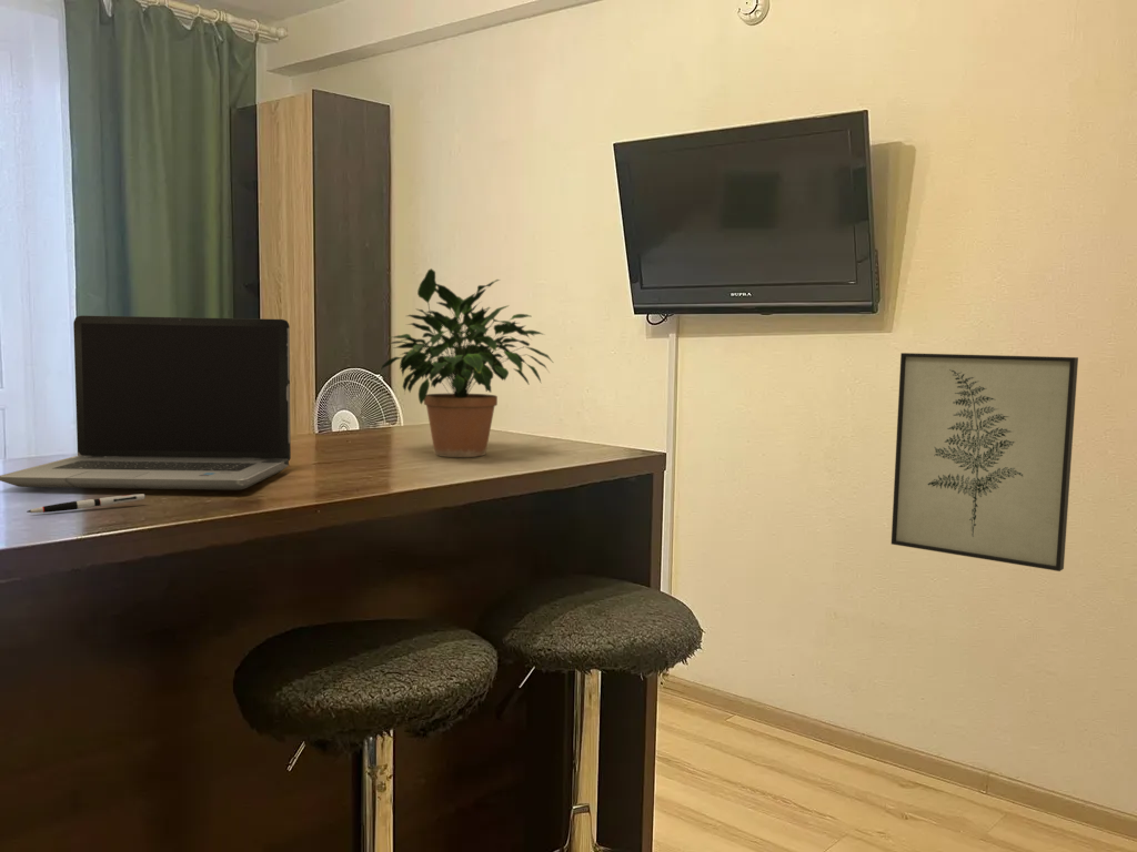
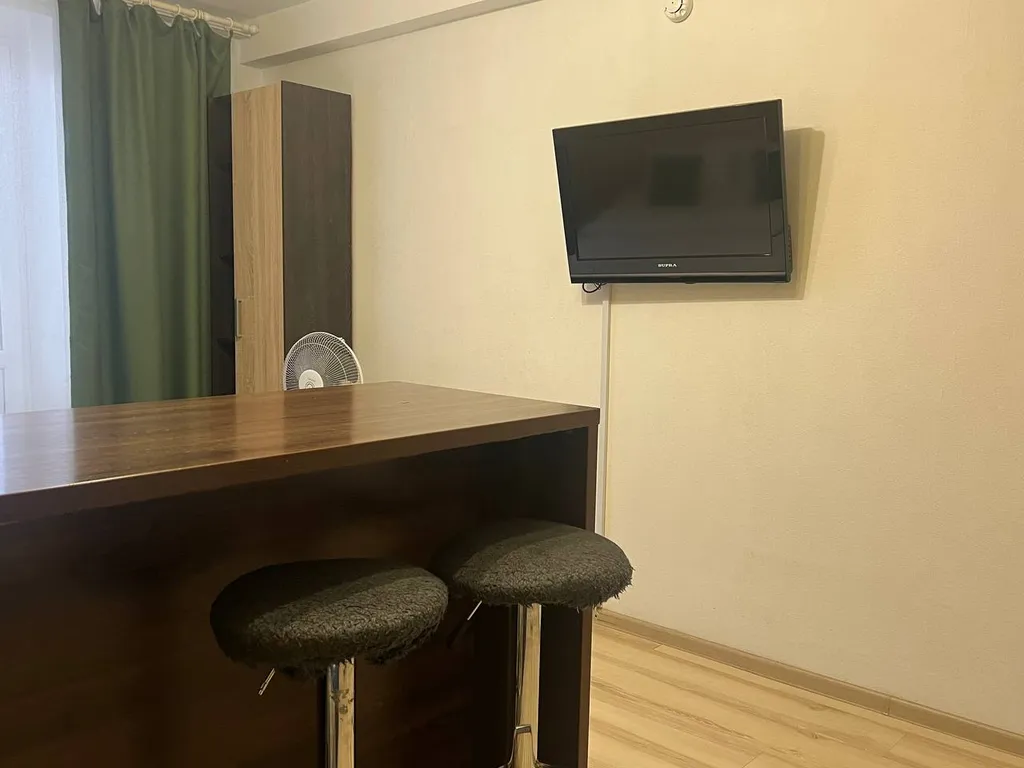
- wall art [891,352,1079,572]
- potted plant [380,267,553,458]
- pen [26,493,147,514]
- laptop computer [0,314,292,491]
